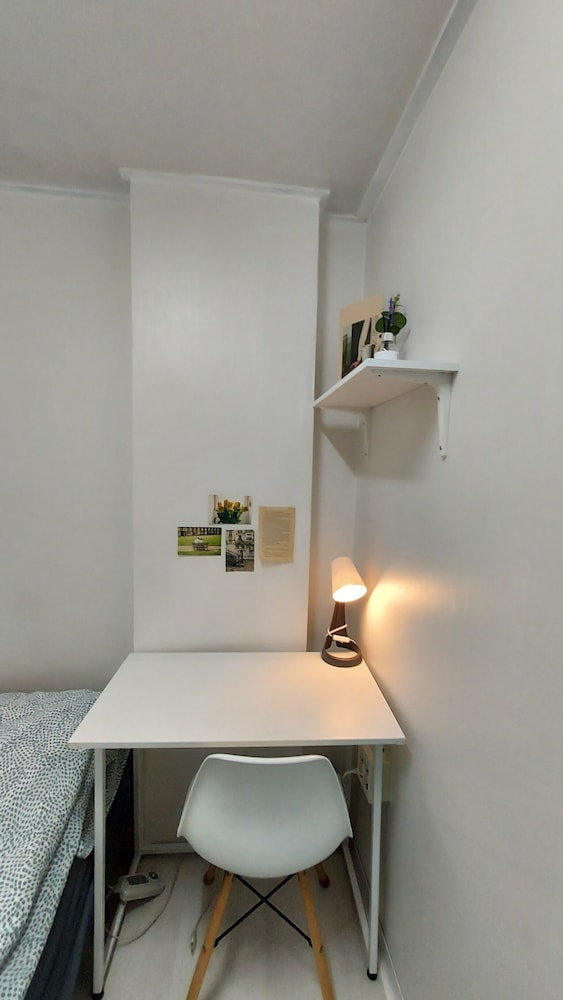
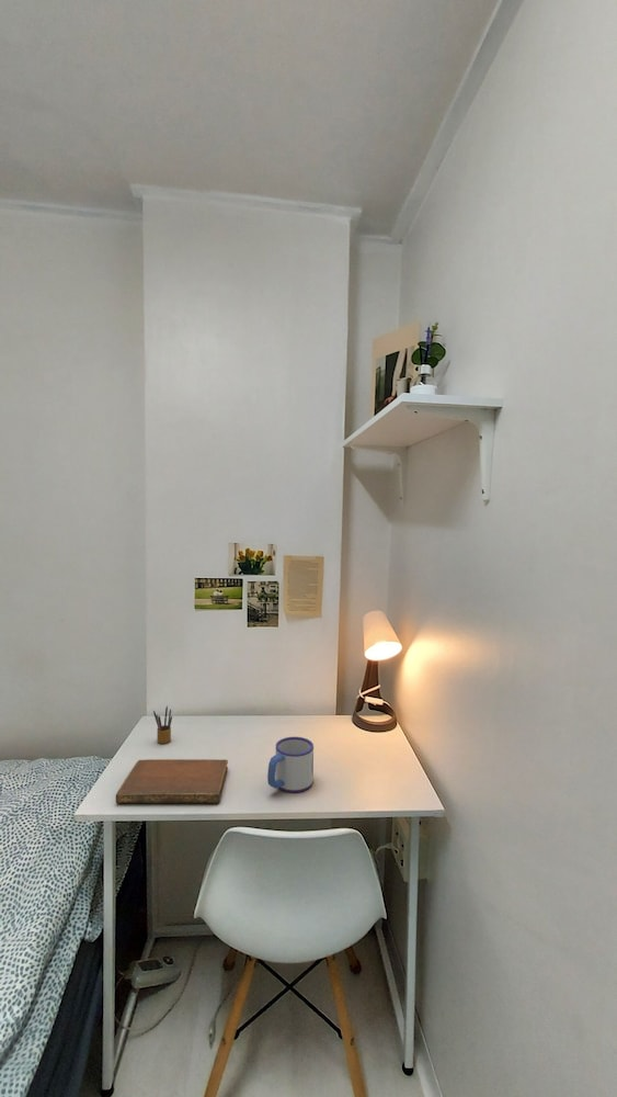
+ notebook [115,758,229,804]
+ mug [266,736,315,793]
+ pencil box [152,704,173,745]
